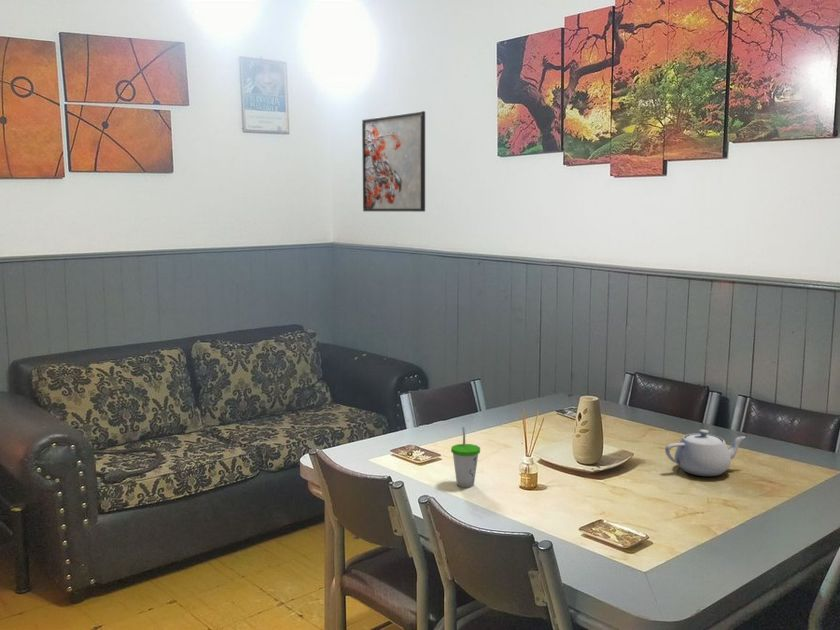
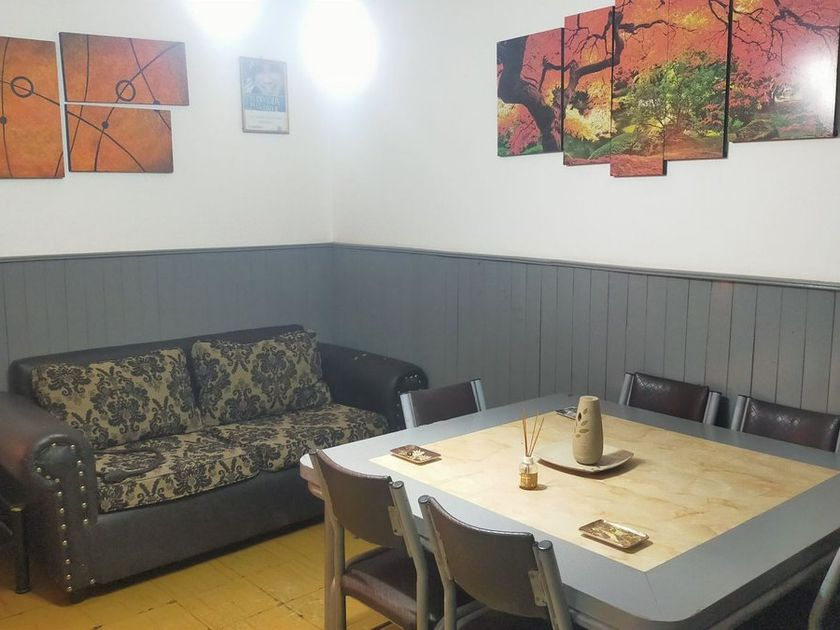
- teapot [664,429,746,477]
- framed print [361,110,426,213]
- cup [450,426,481,489]
